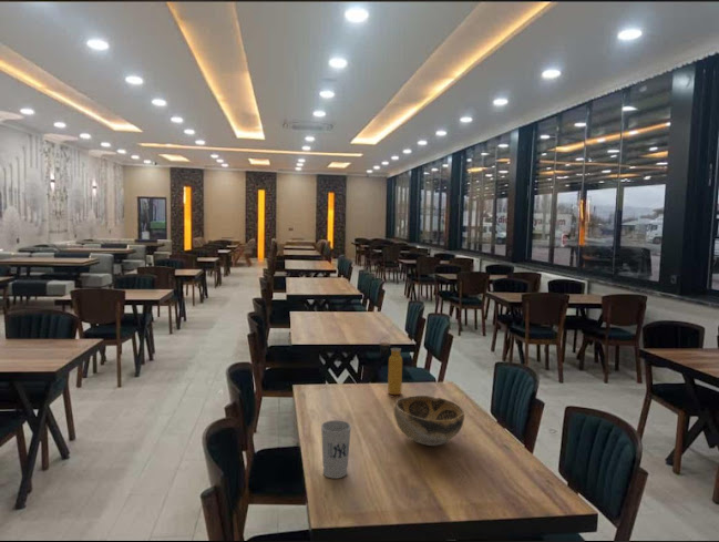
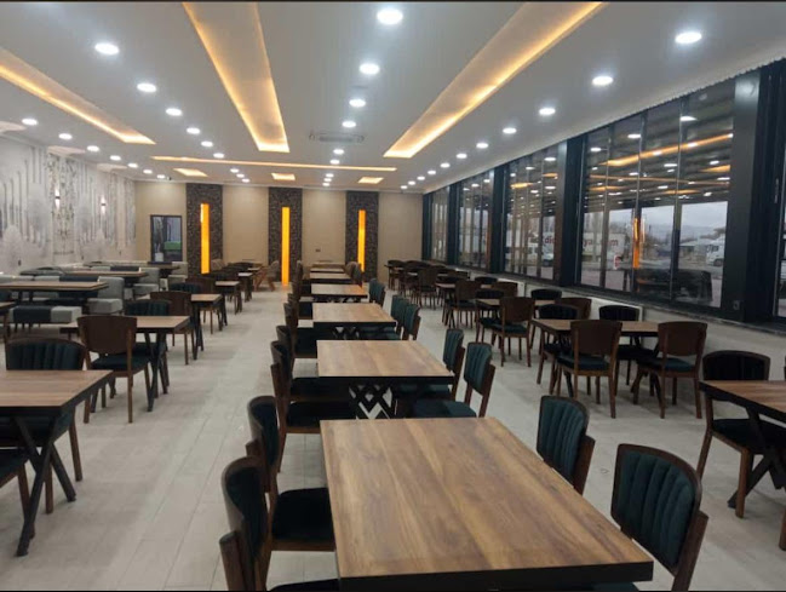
- cup [320,419,352,480]
- water bottle [379,337,403,396]
- decorative bowl [393,395,465,447]
